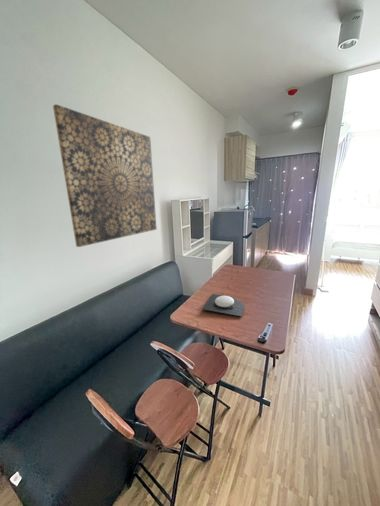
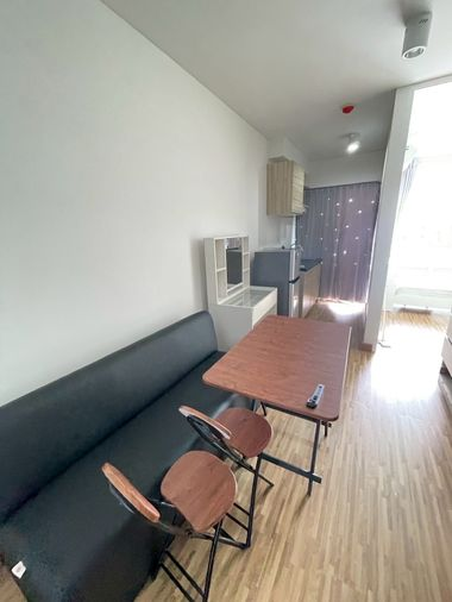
- plate [202,293,246,317]
- wall art [52,103,157,248]
